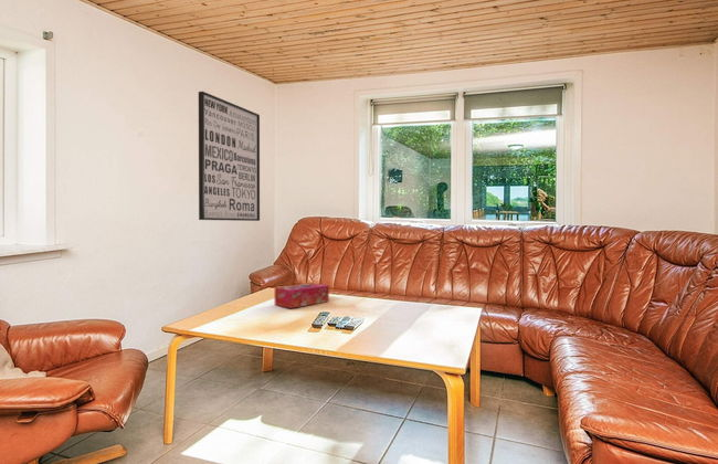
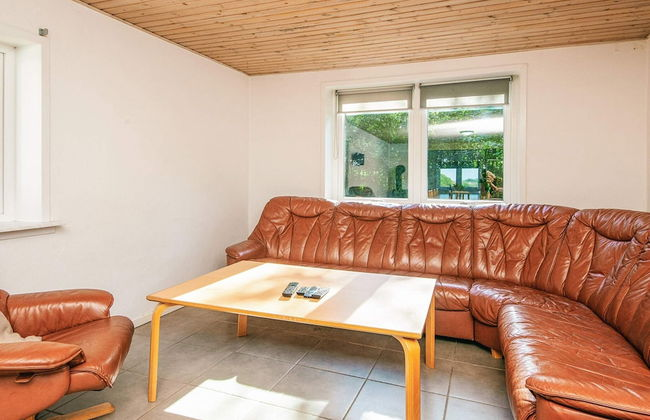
- tissue box [274,282,330,309]
- wall art [198,91,261,222]
